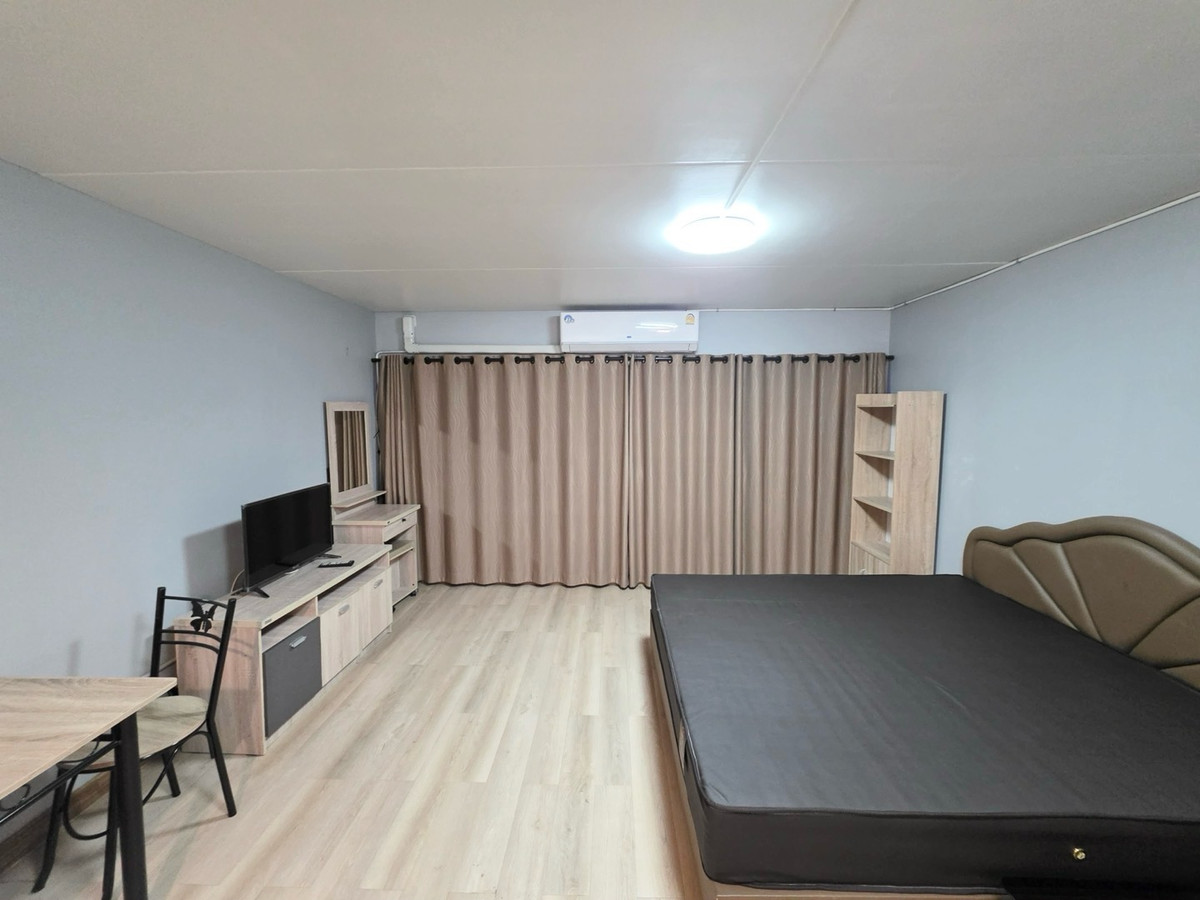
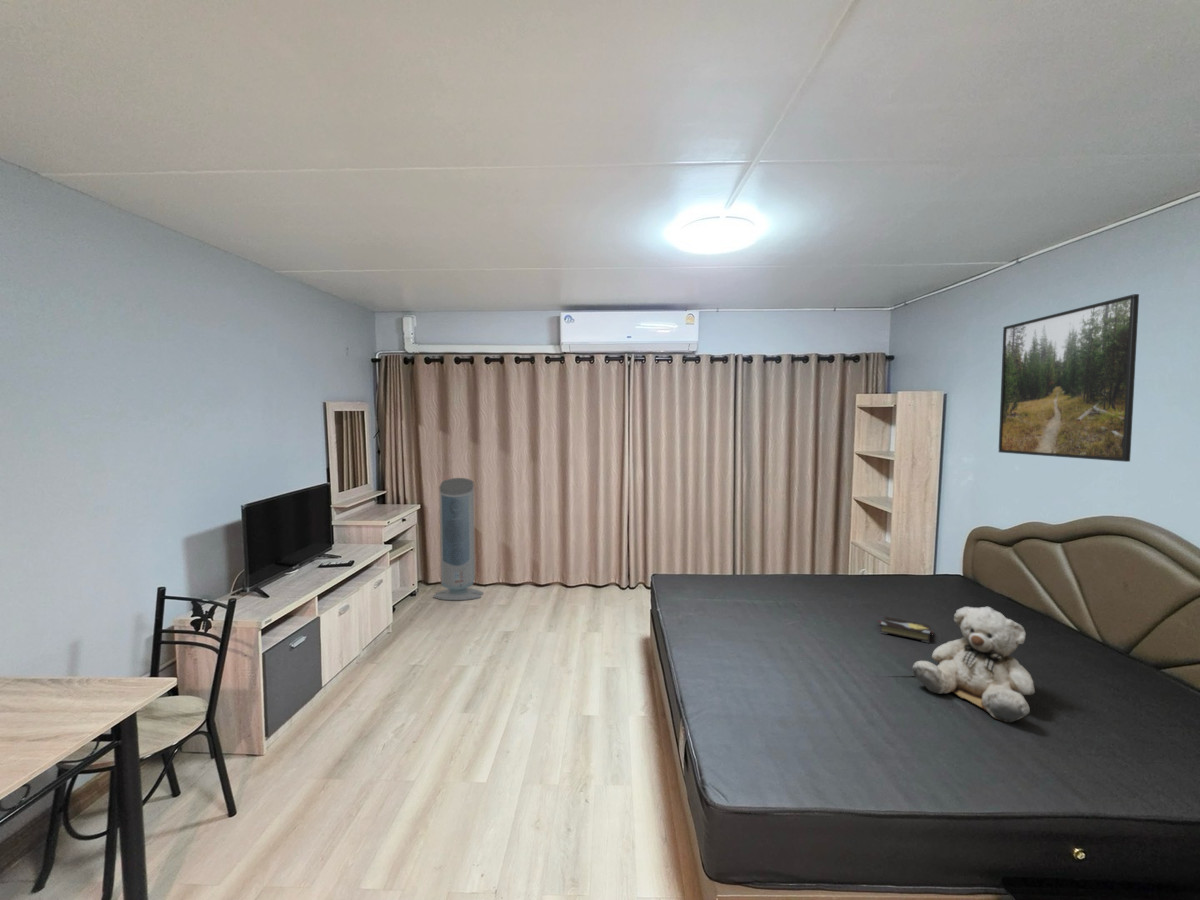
+ air purifier [432,477,484,601]
+ teddy bear [912,606,1036,723]
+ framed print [998,293,1140,463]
+ hardback book [876,615,933,644]
